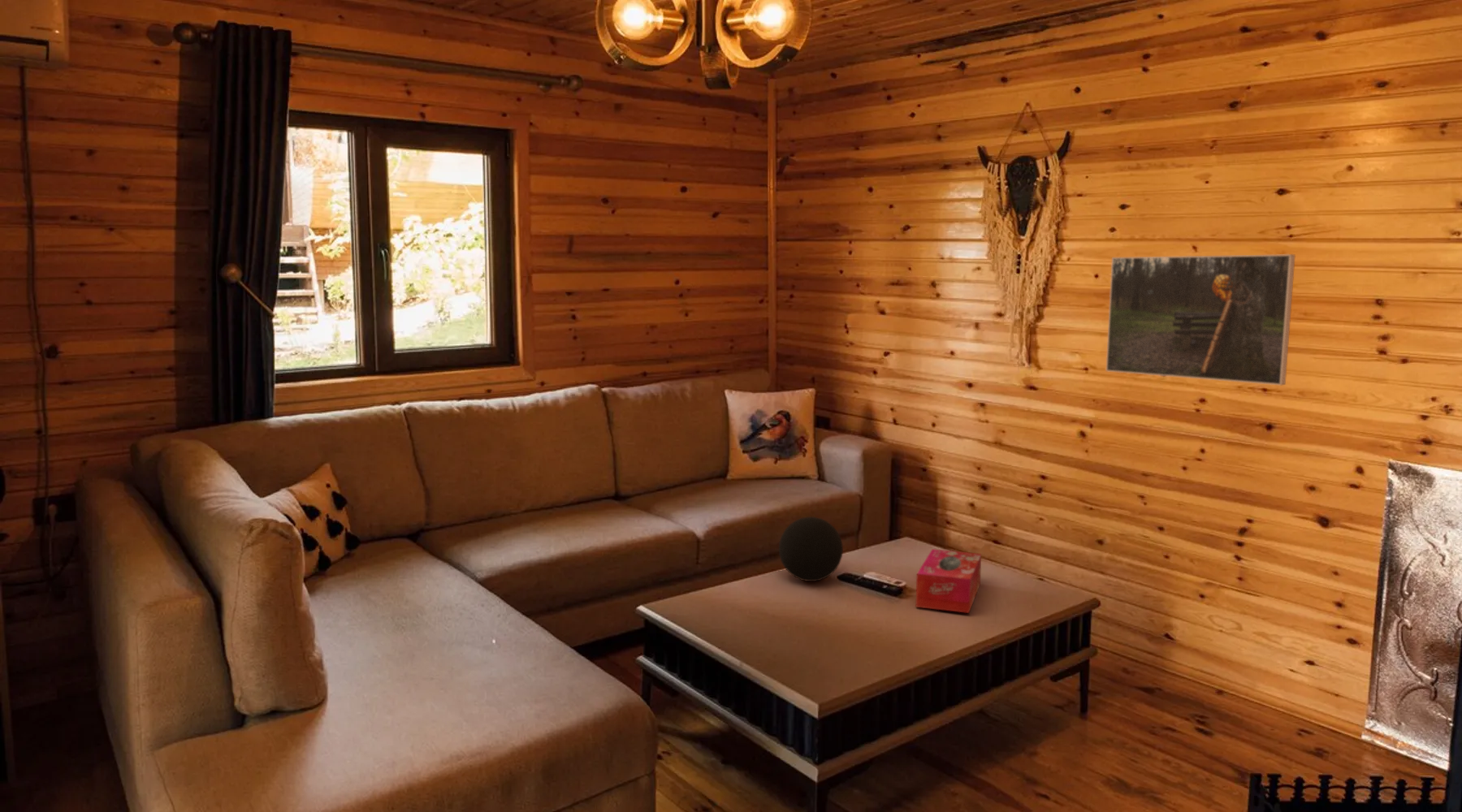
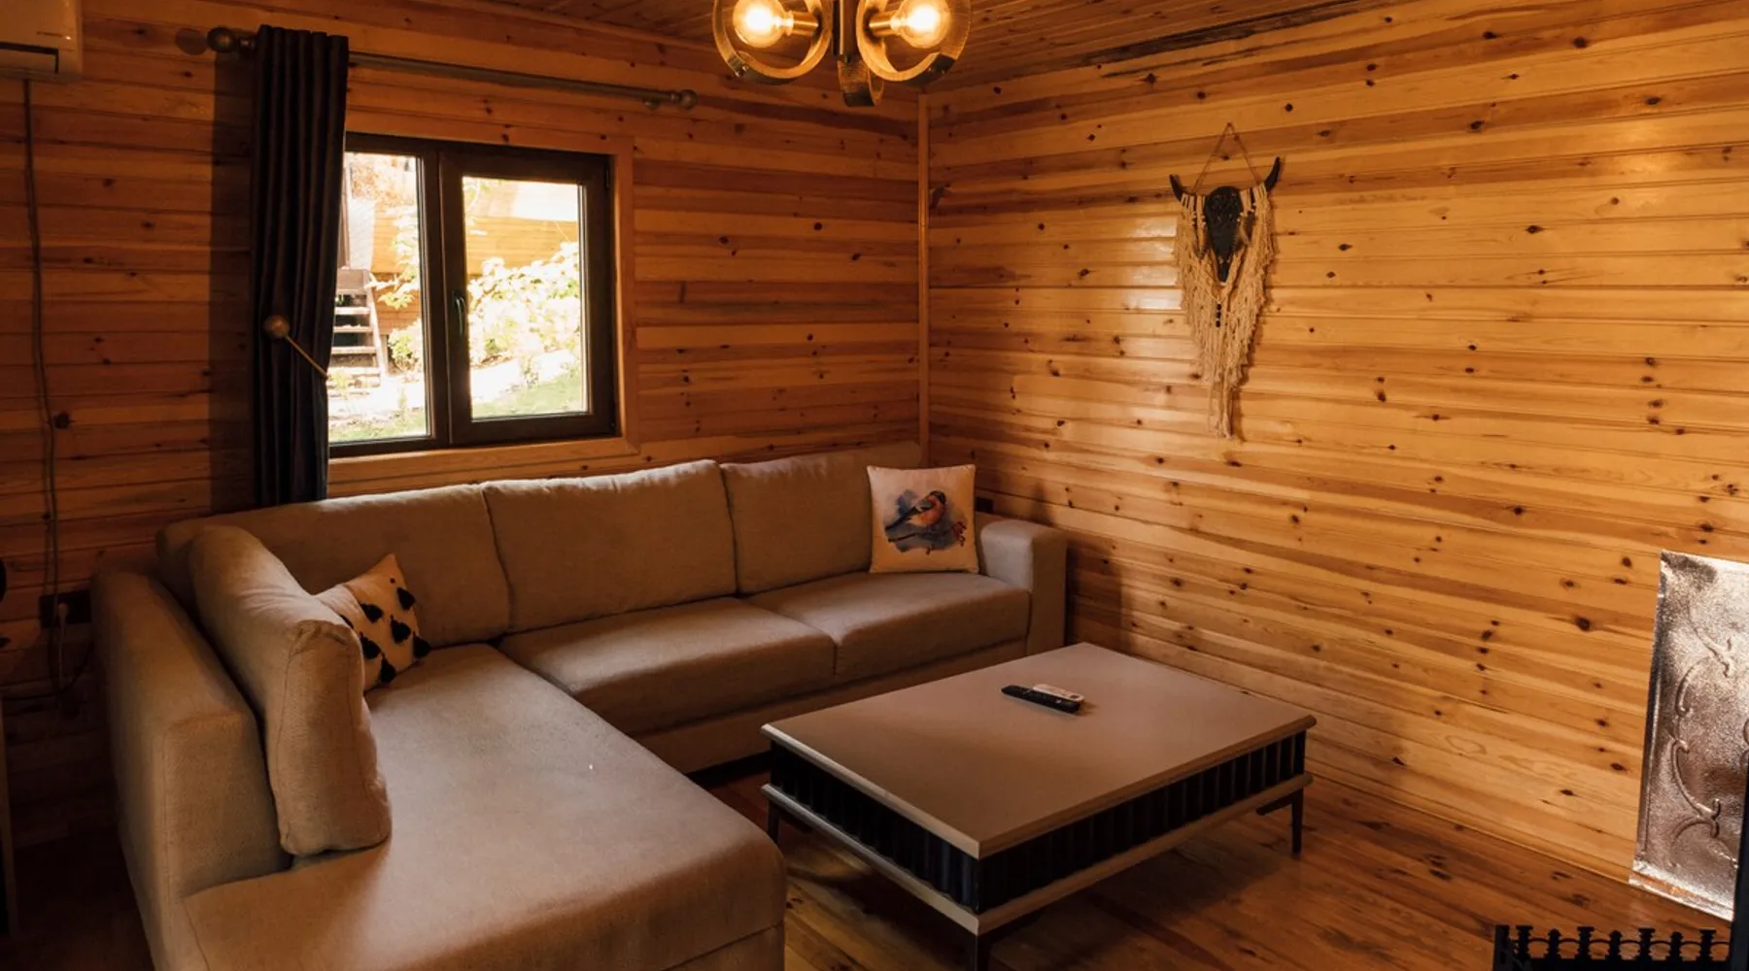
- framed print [1105,253,1296,386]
- decorative orb [778,516,844,582]
- tissue box [915,548,982,614]
